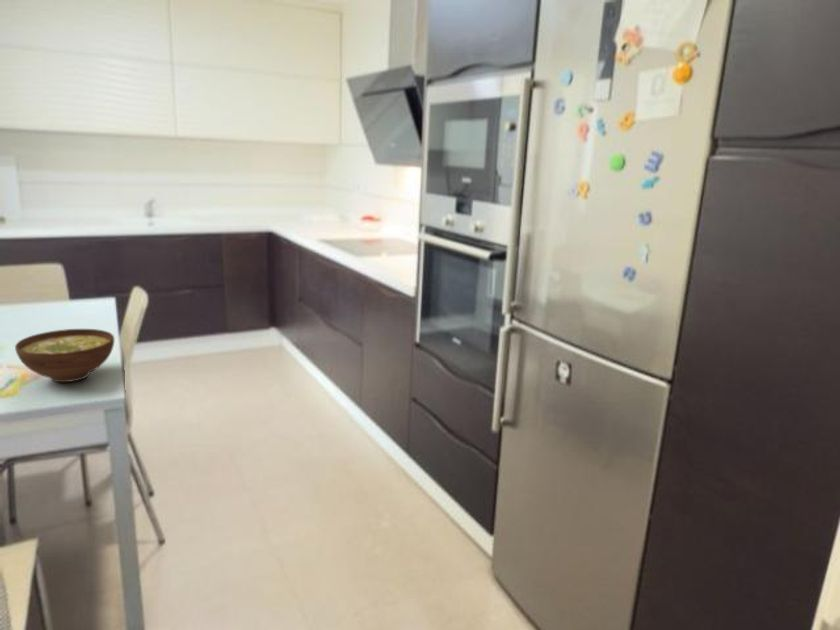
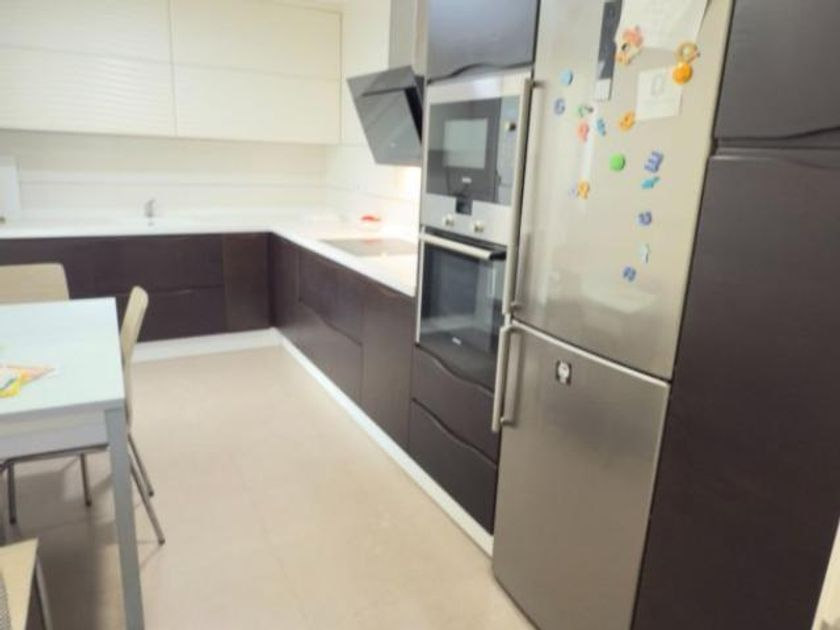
- bowl [14,328,115,383]
